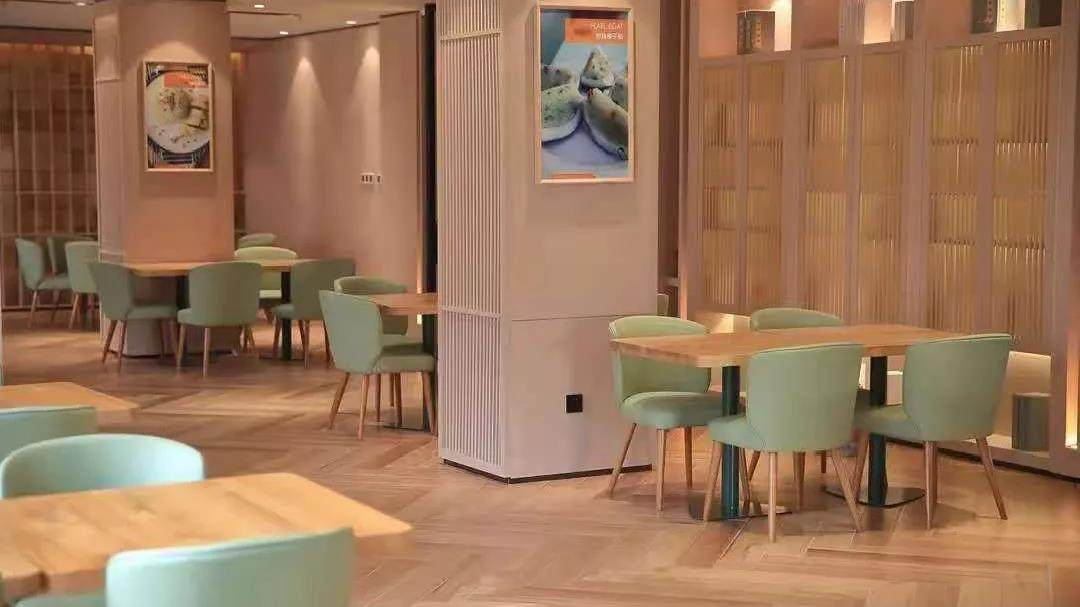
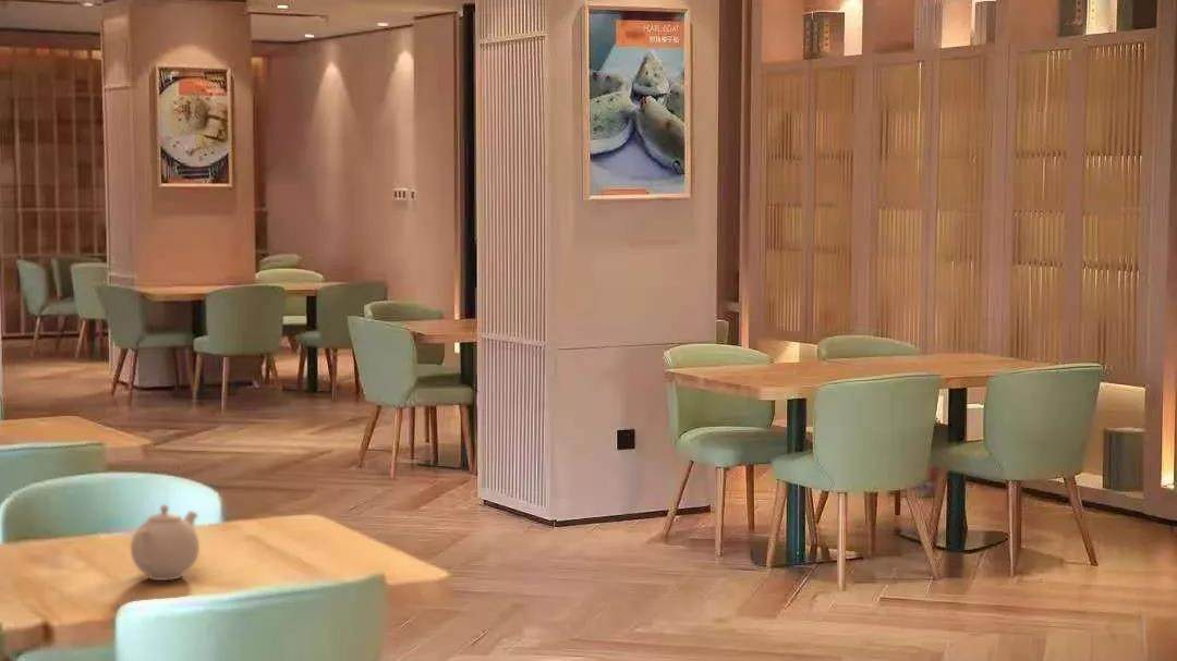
+ teapot [130,503,201,582]
